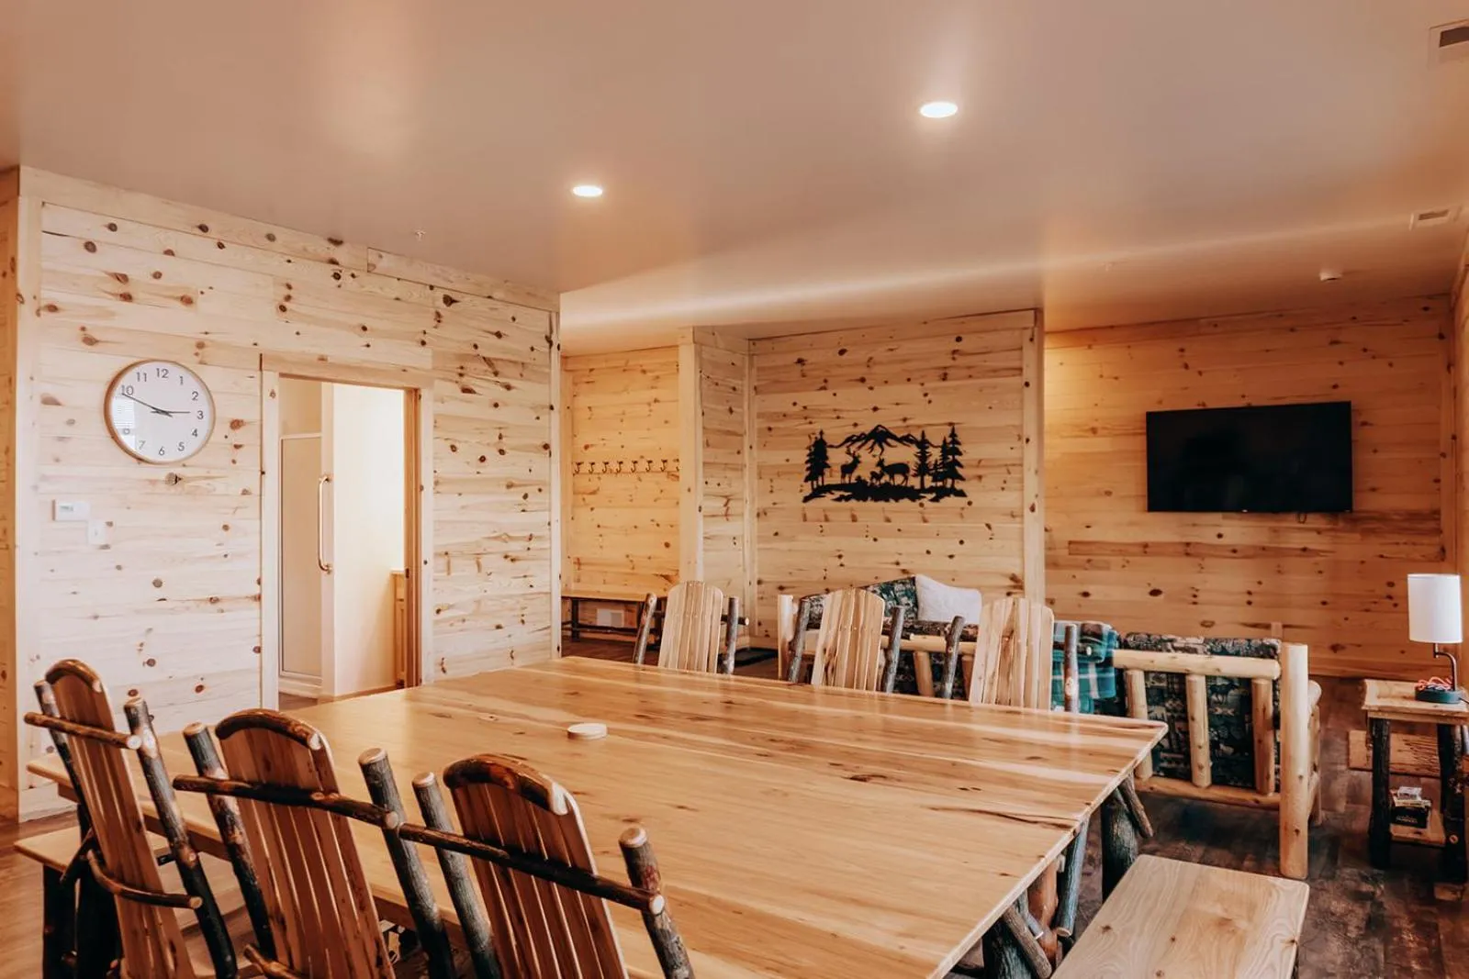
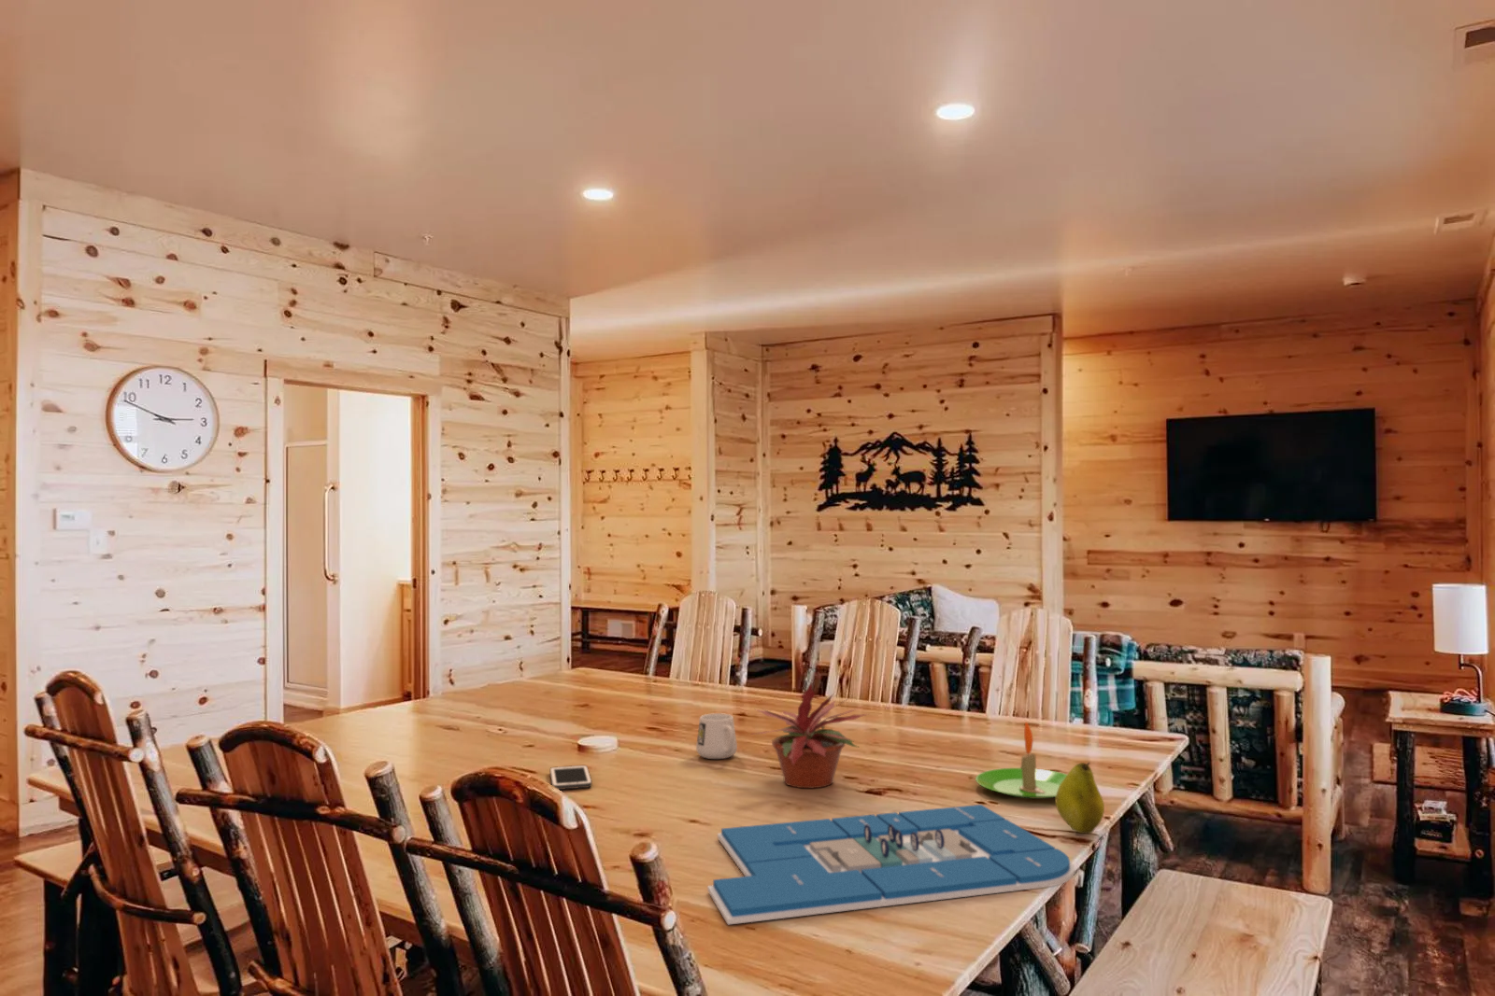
+ board game [706,804,1076,925]
+ candle [974,720,1068,800]
+ cell phone [550,765,593,790]
+ mug [695,713,739,760]
+ fruit [1055,761,1106,835]
+ potted plant [748,680,869,789]
